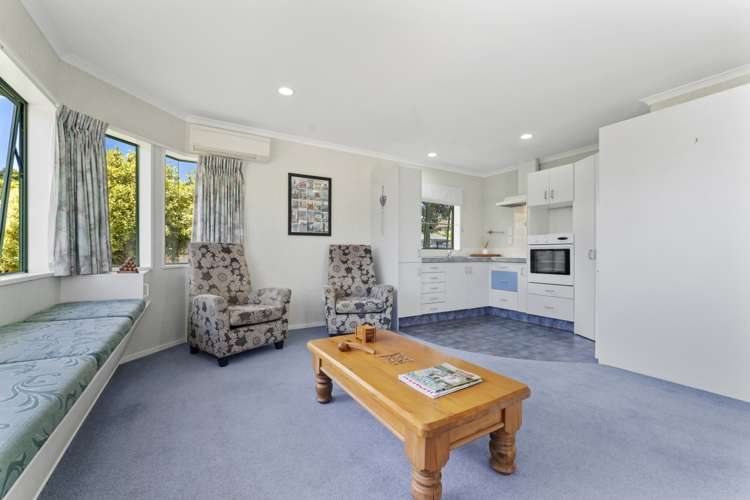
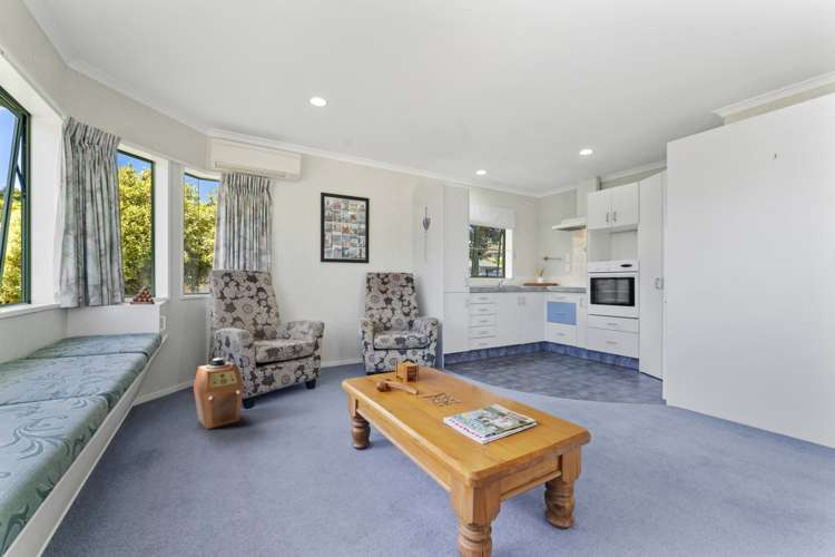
+ speaker [193,356,245,430]
